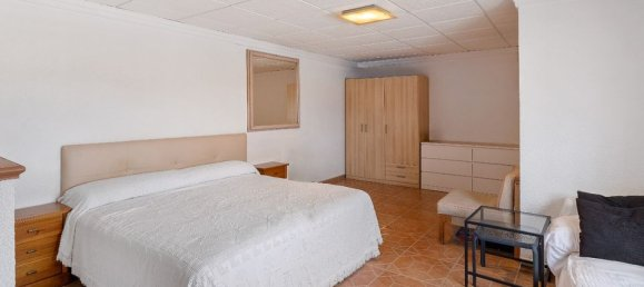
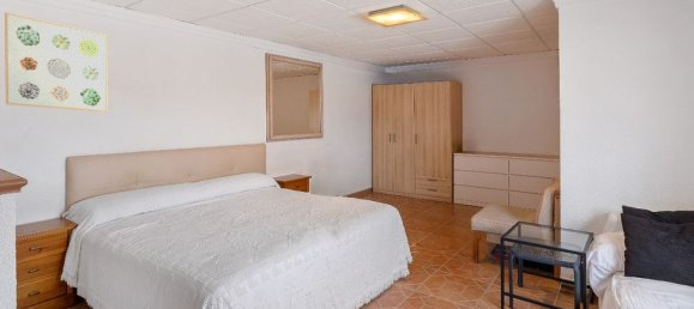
+ wall art [4,12,108,114]
